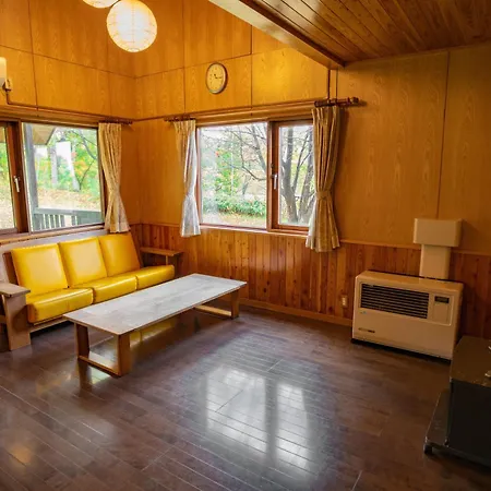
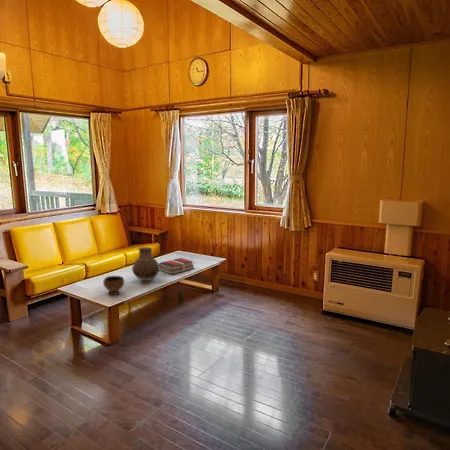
+ bowl [102,275,125,296]
+ vase [131,246,160,282]
+ book [159,257,195,275]
